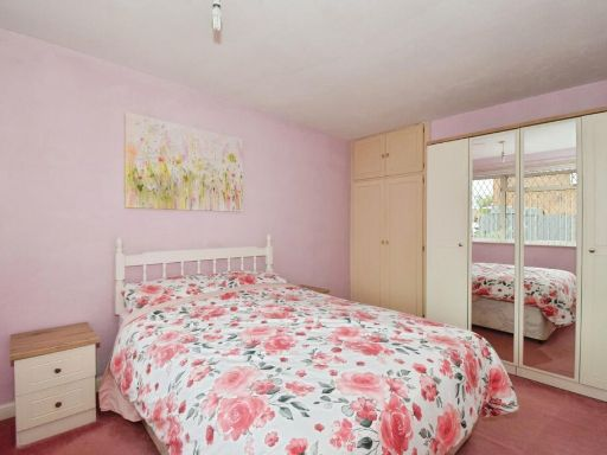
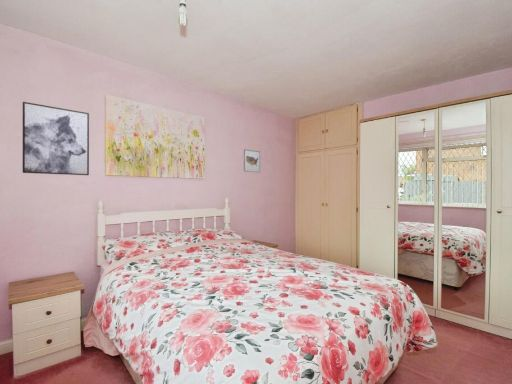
+ wall art [22,101,90,176]
+ wall art [243,148,261,174]
